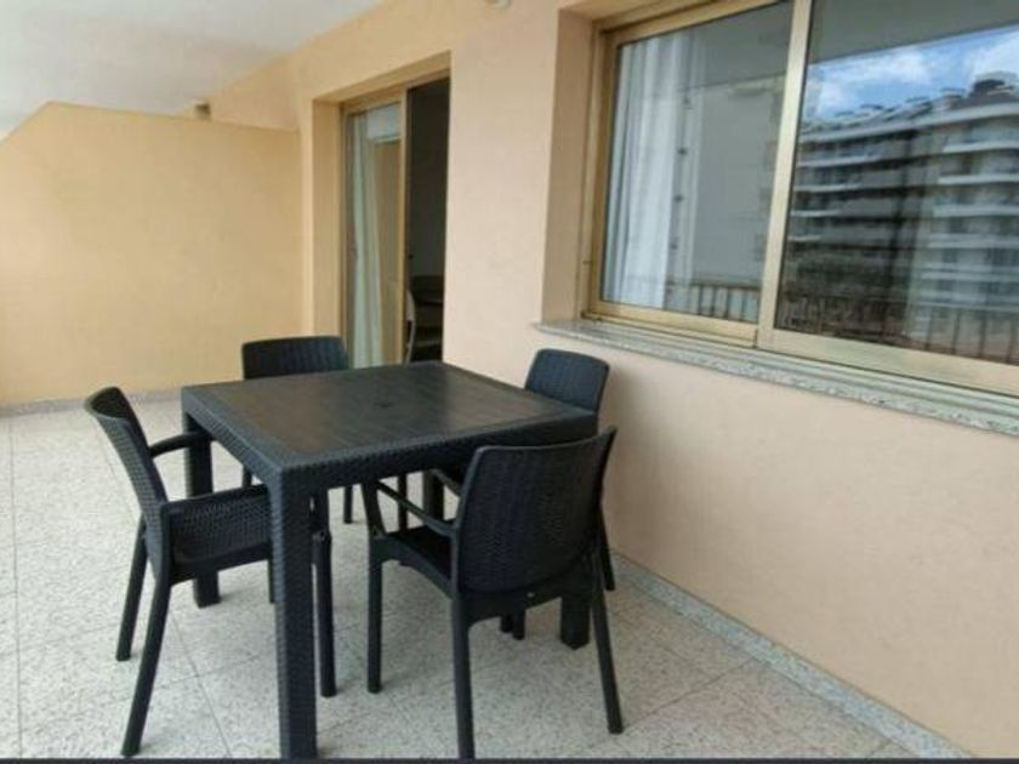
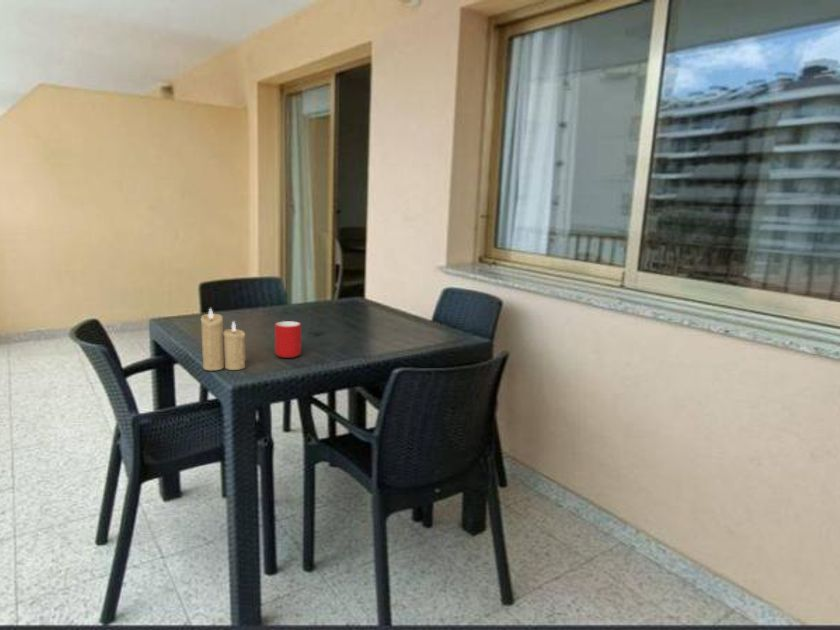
+ candle [200,307,247,371]
+ cup [274,320,302,359]
